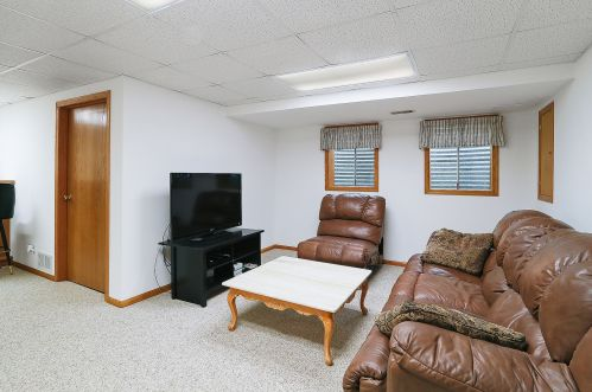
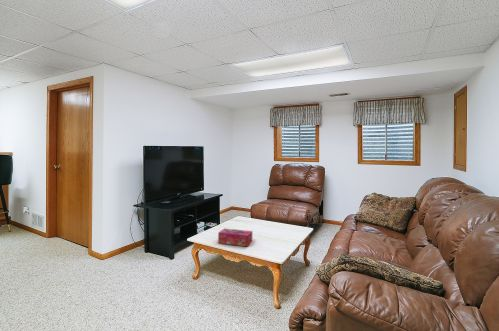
+ tissue box [217,228,253,247]
